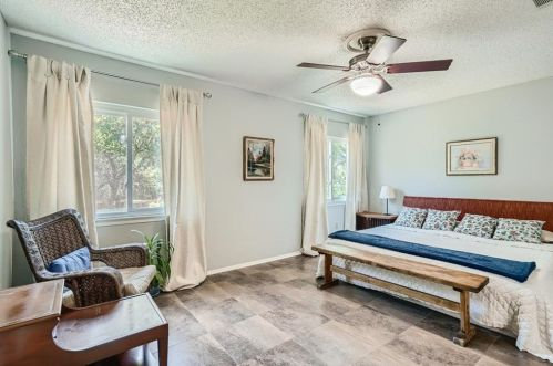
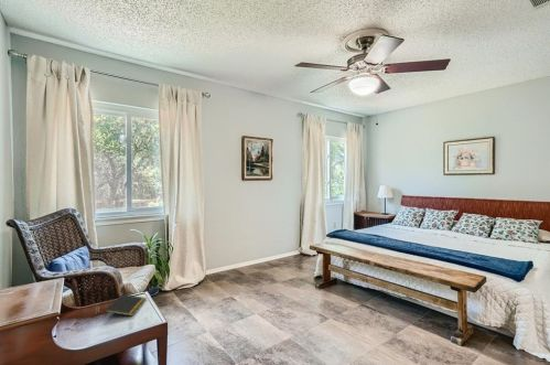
+ notepad [104,293,148,319]
